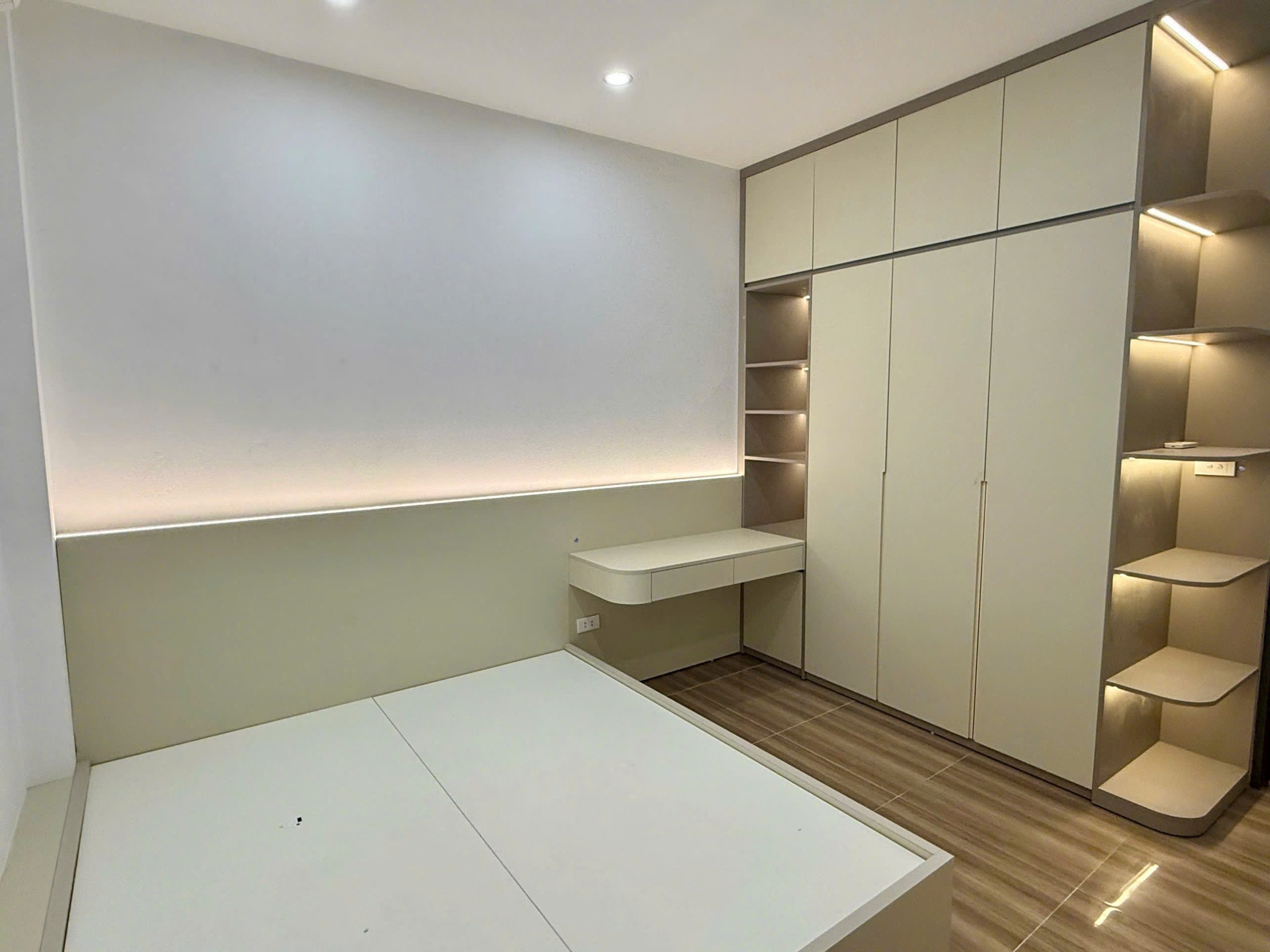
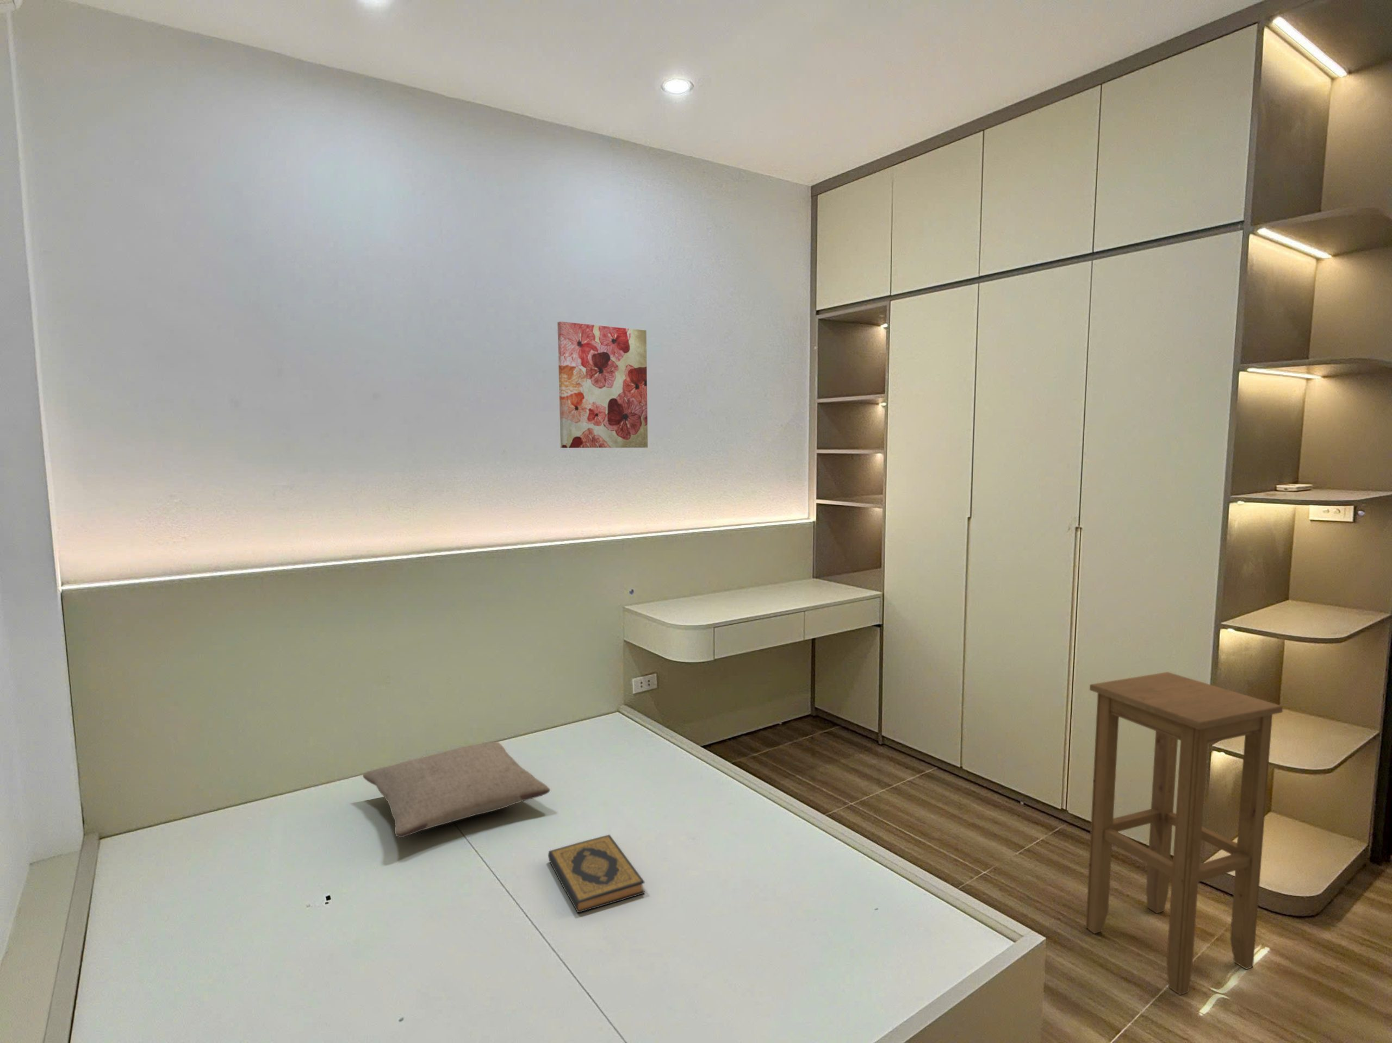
+ stool [1085,672,1283,996]
+ pillow [362,741,551,838]
+ hardback book [548,834,646,913]
+ wall art [557,321,648,449]
